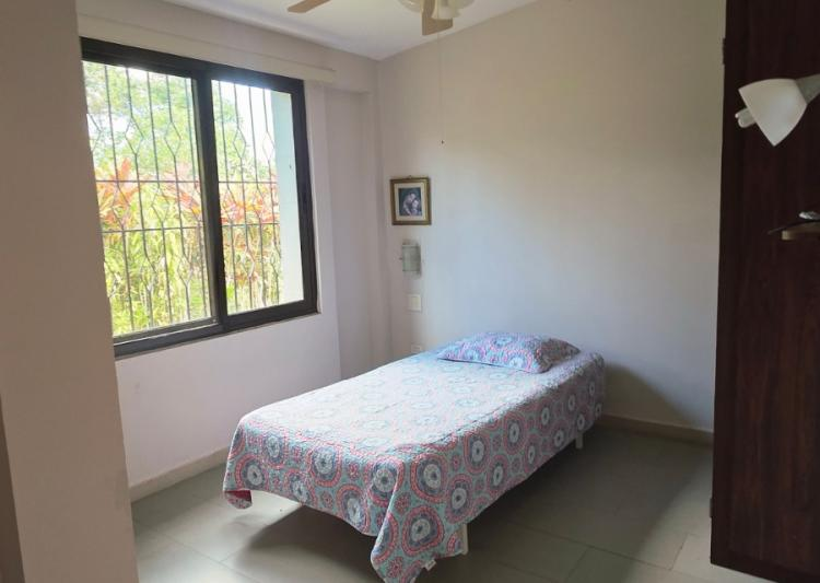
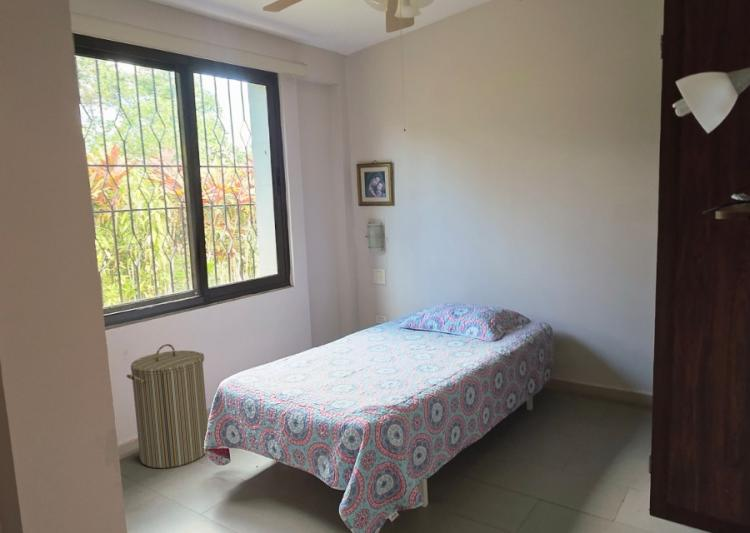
+ laundry hamper [126,343,209,469]
